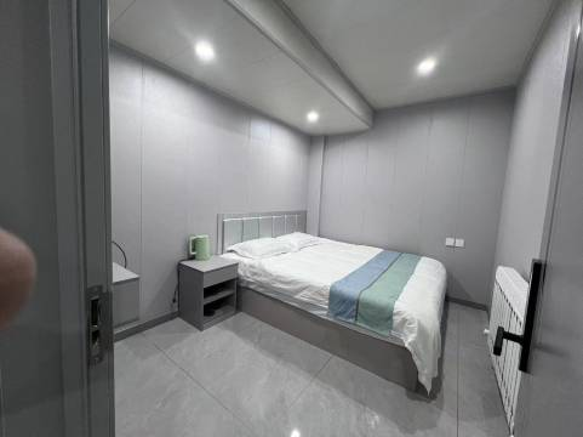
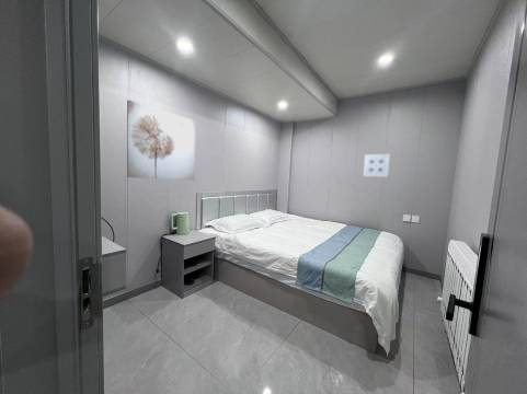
+ wall art [126,99,196,182]
+ wall art [363,153,391,178]
